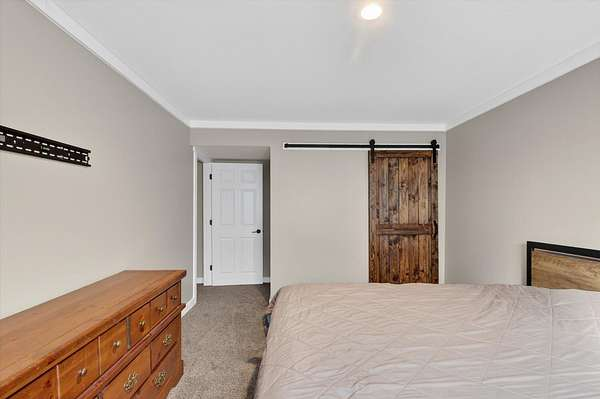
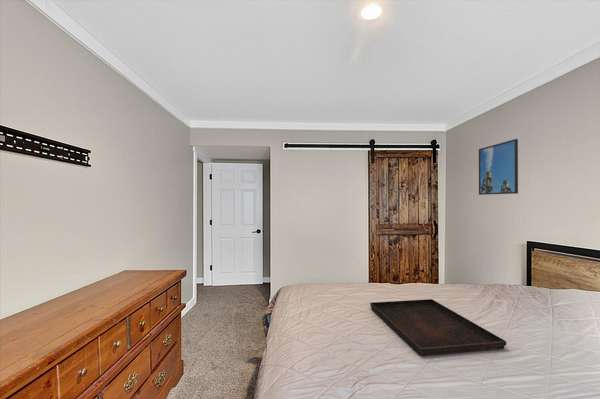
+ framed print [478,138,519,196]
+ serving tray [369,298,507,357]
